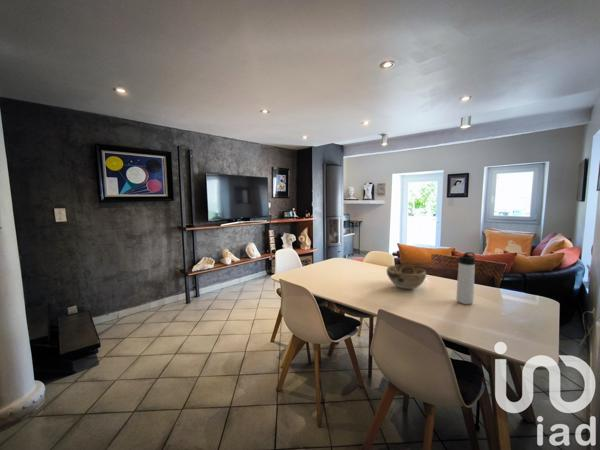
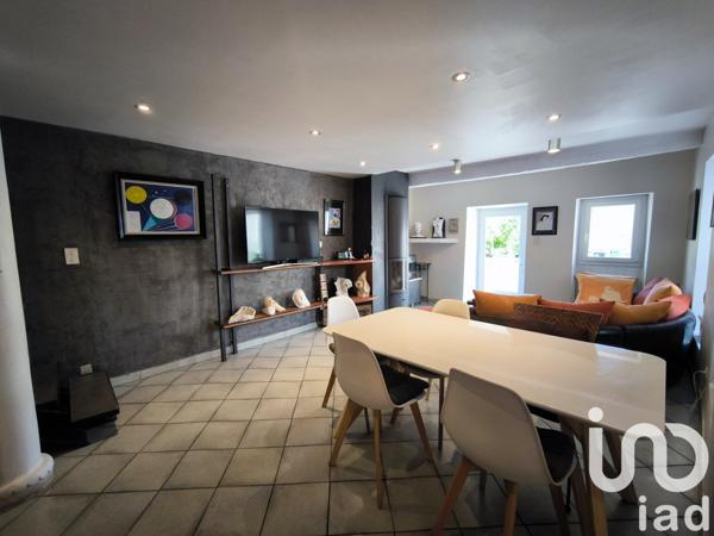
- decorative bowl [386,264,427,290]
- thermos bottle [455,251,476,305]
